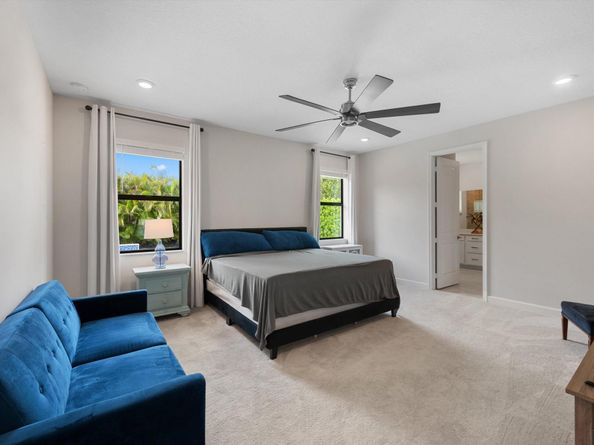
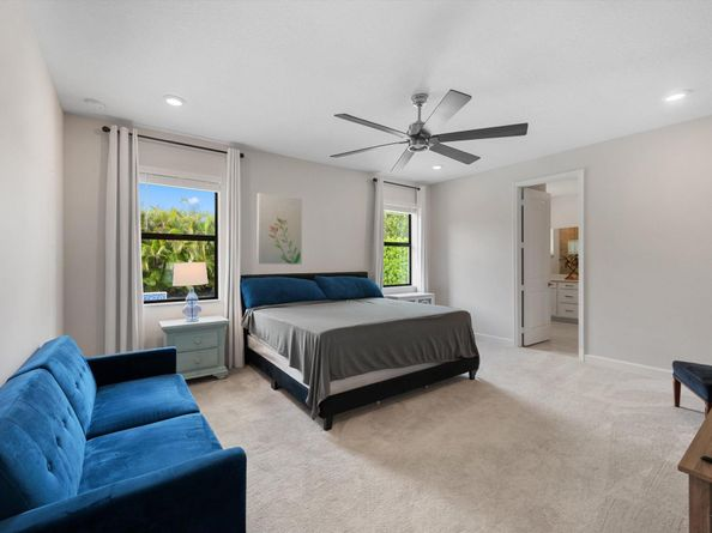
+ wall art [257,192,303,265]
